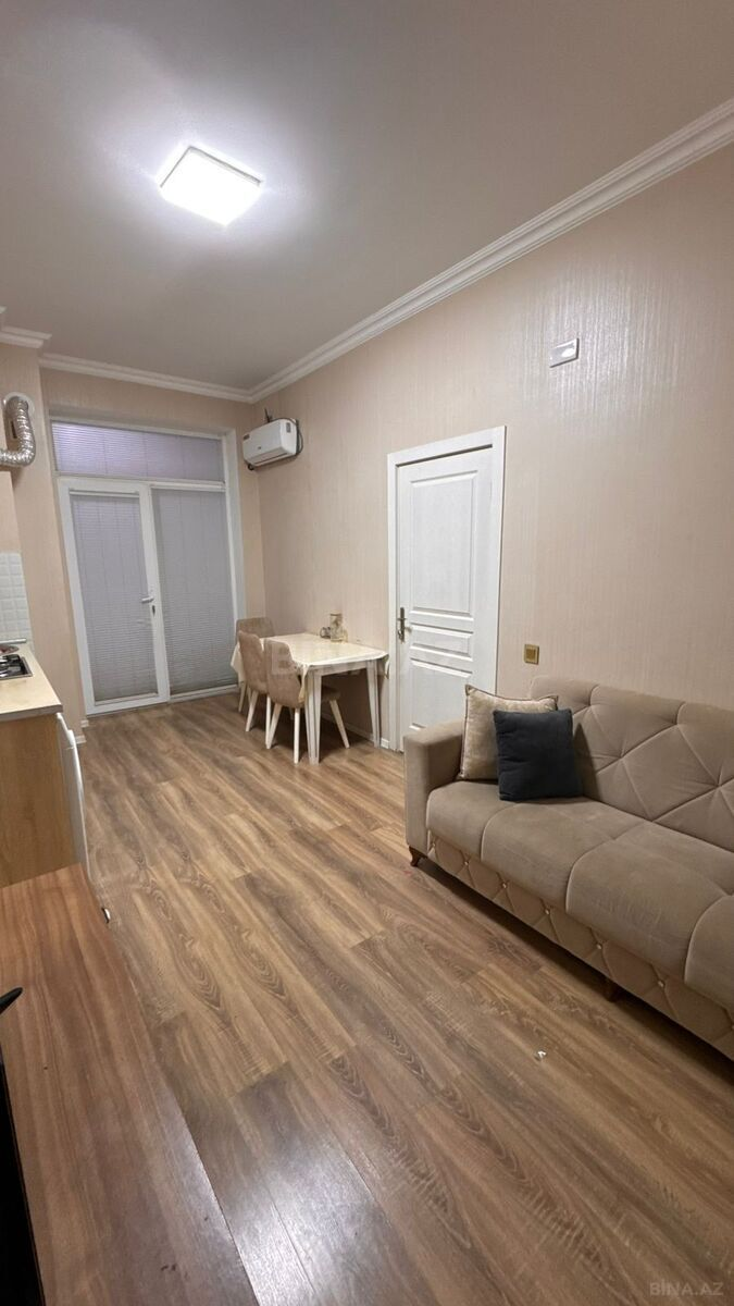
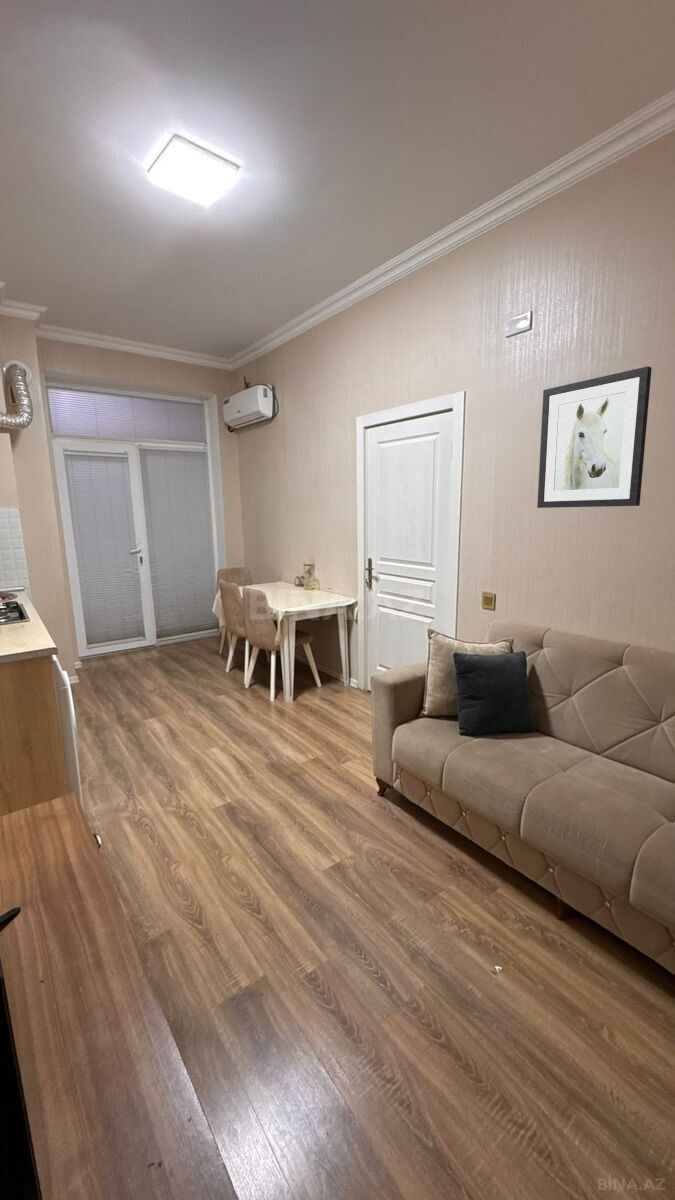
+ wall art [536,365,653,509]
